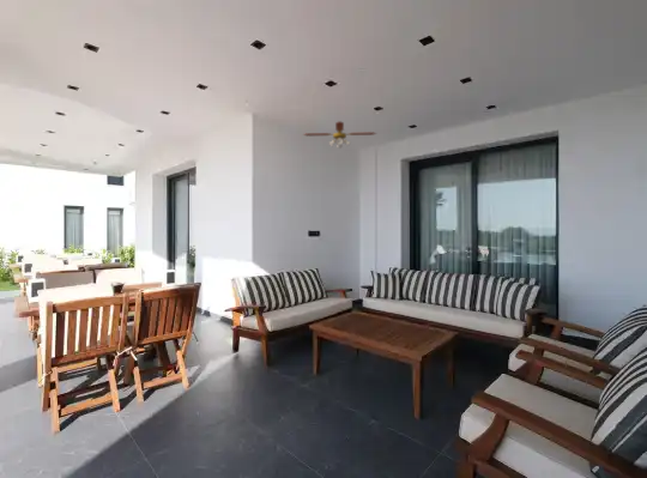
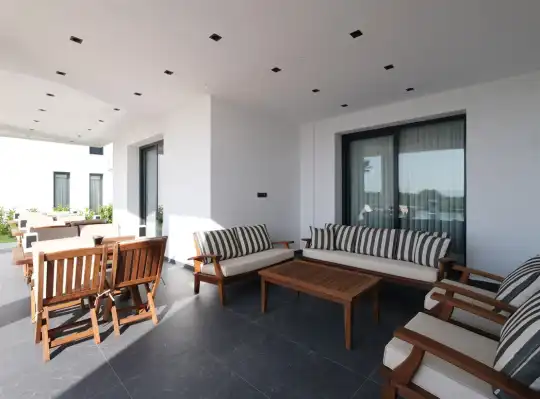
- ceiling fan [302,120,377,150]
